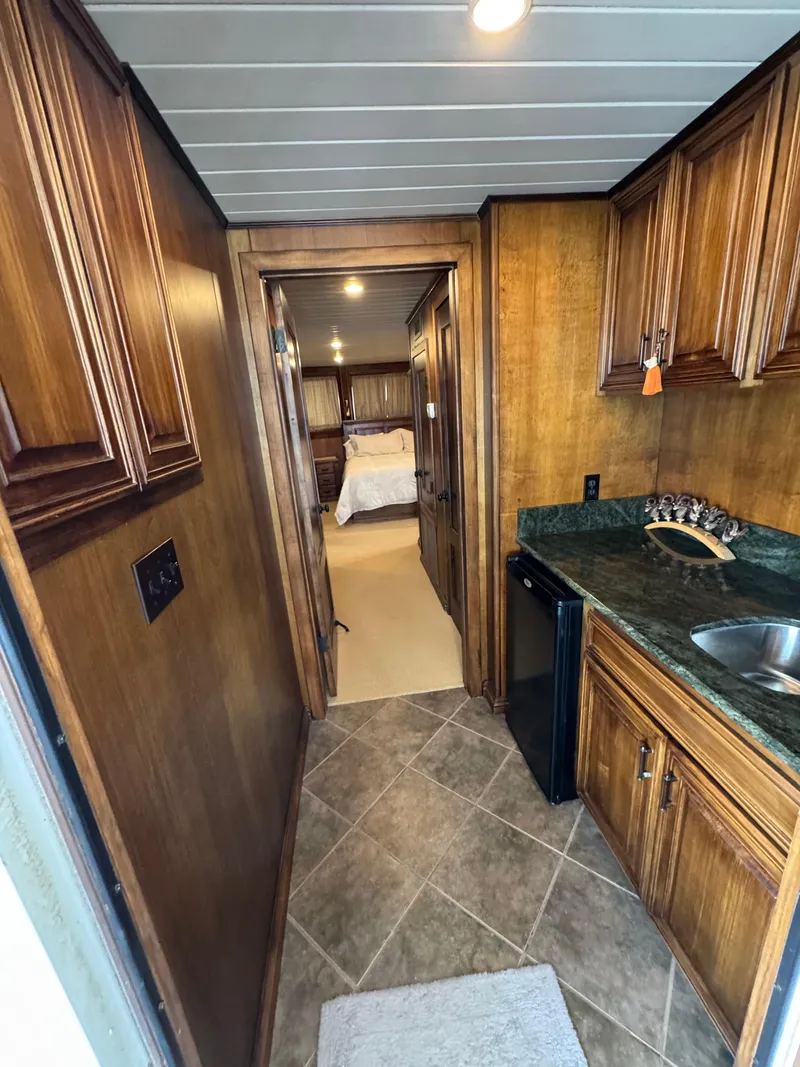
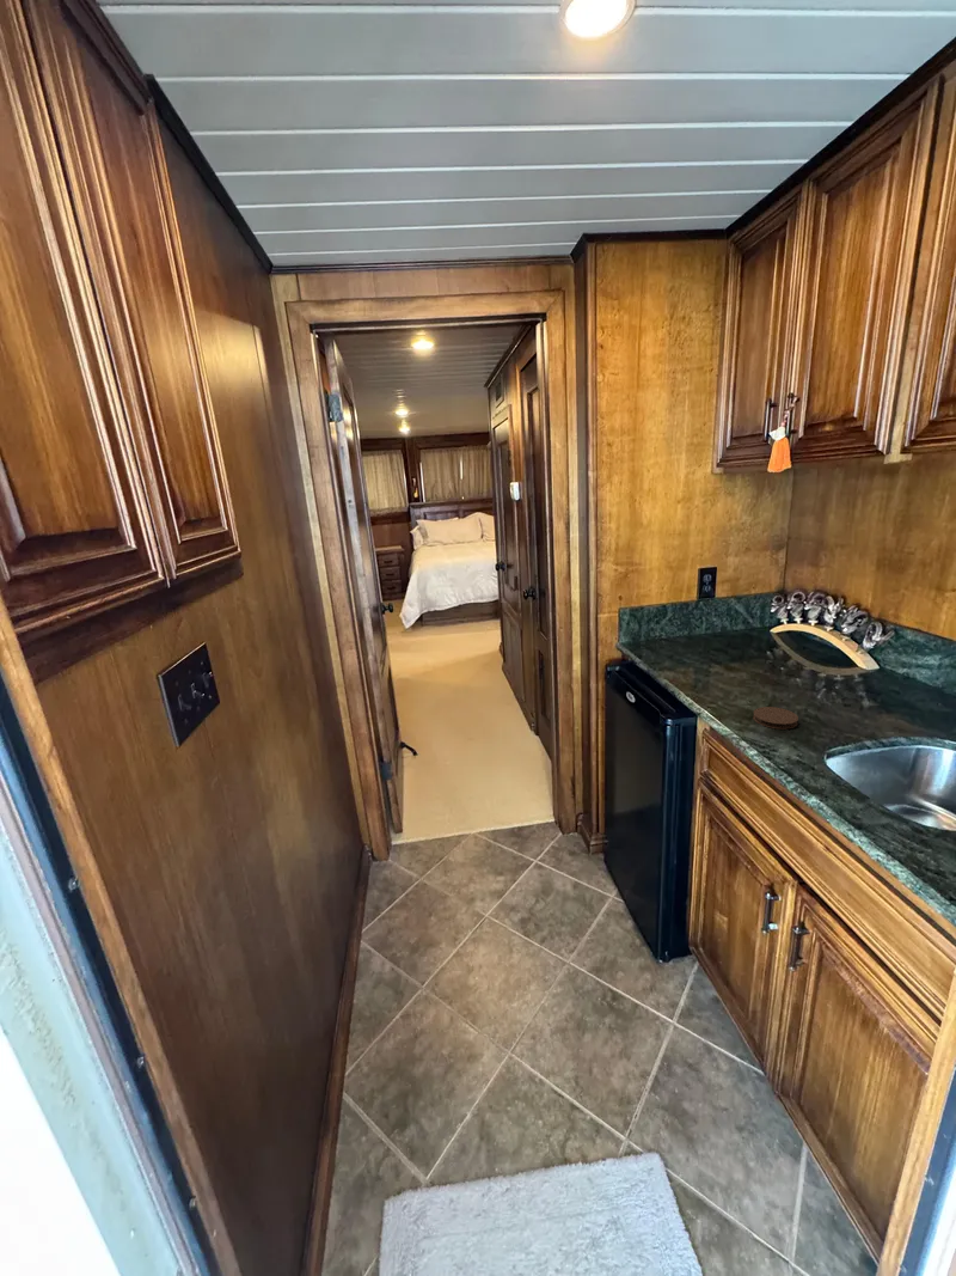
+ coaster [752,706,799,731]
